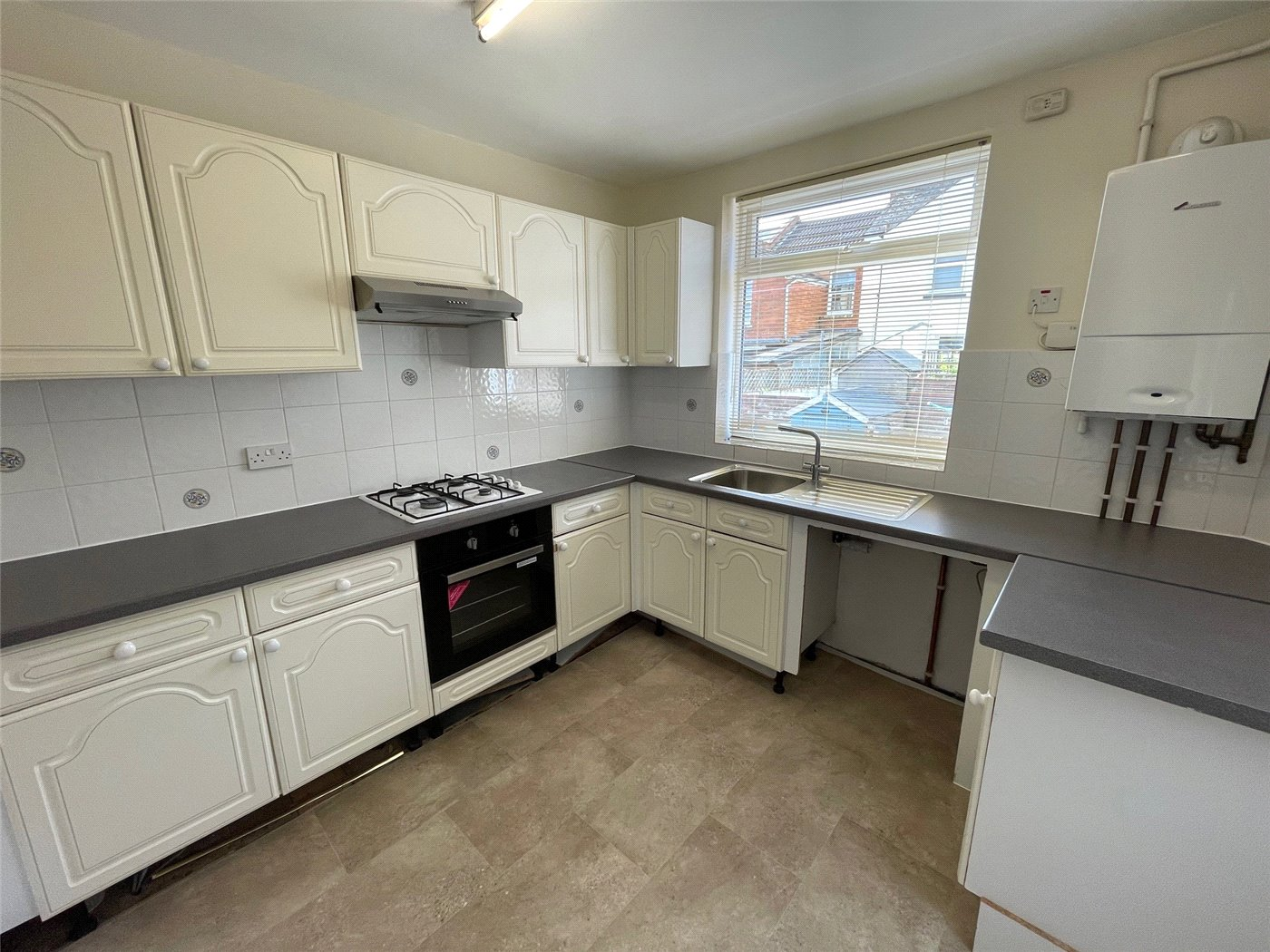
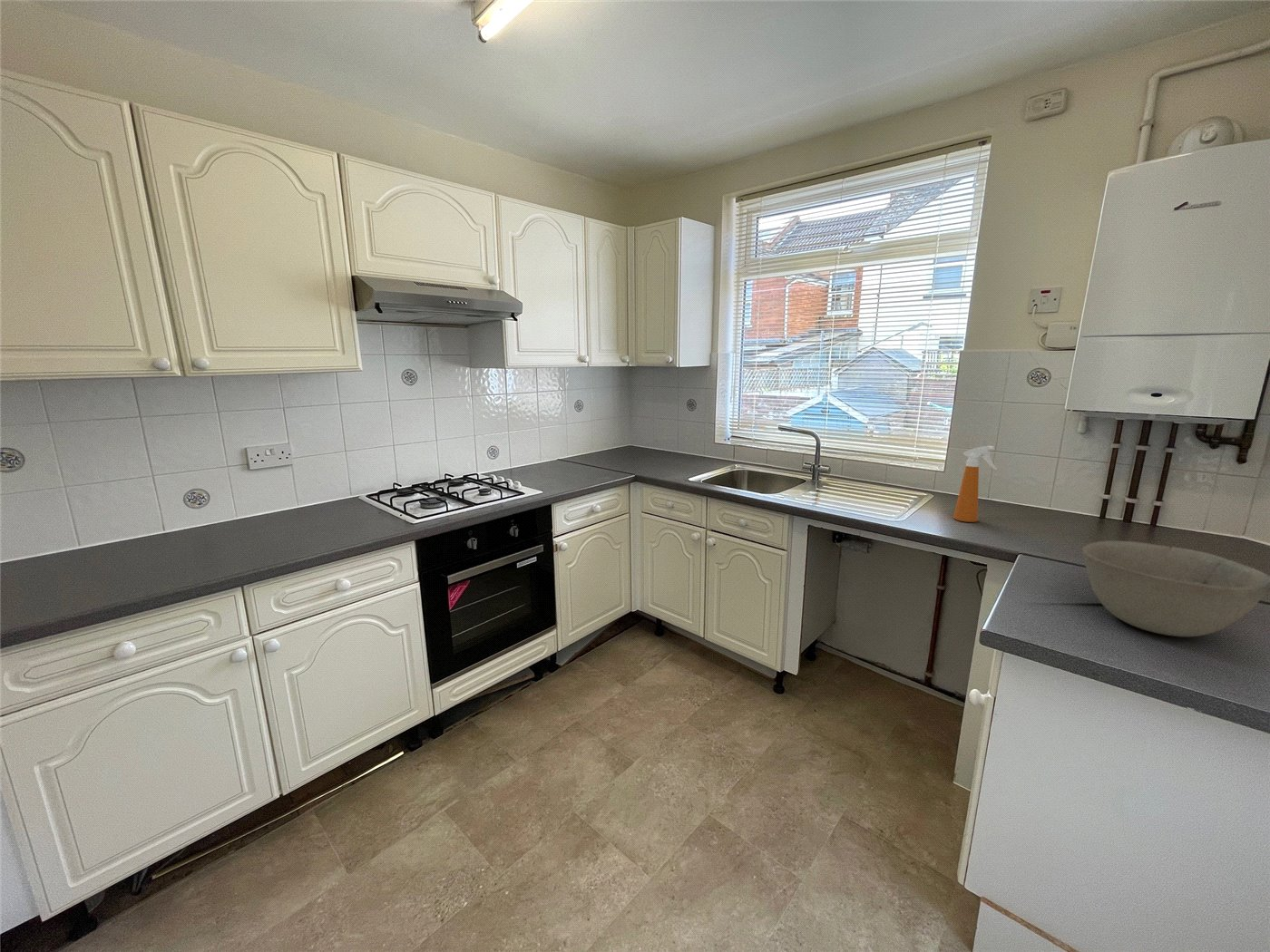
+ spray bottle [953,445,998,523]
+ bowl [1081,539,1270,637]
